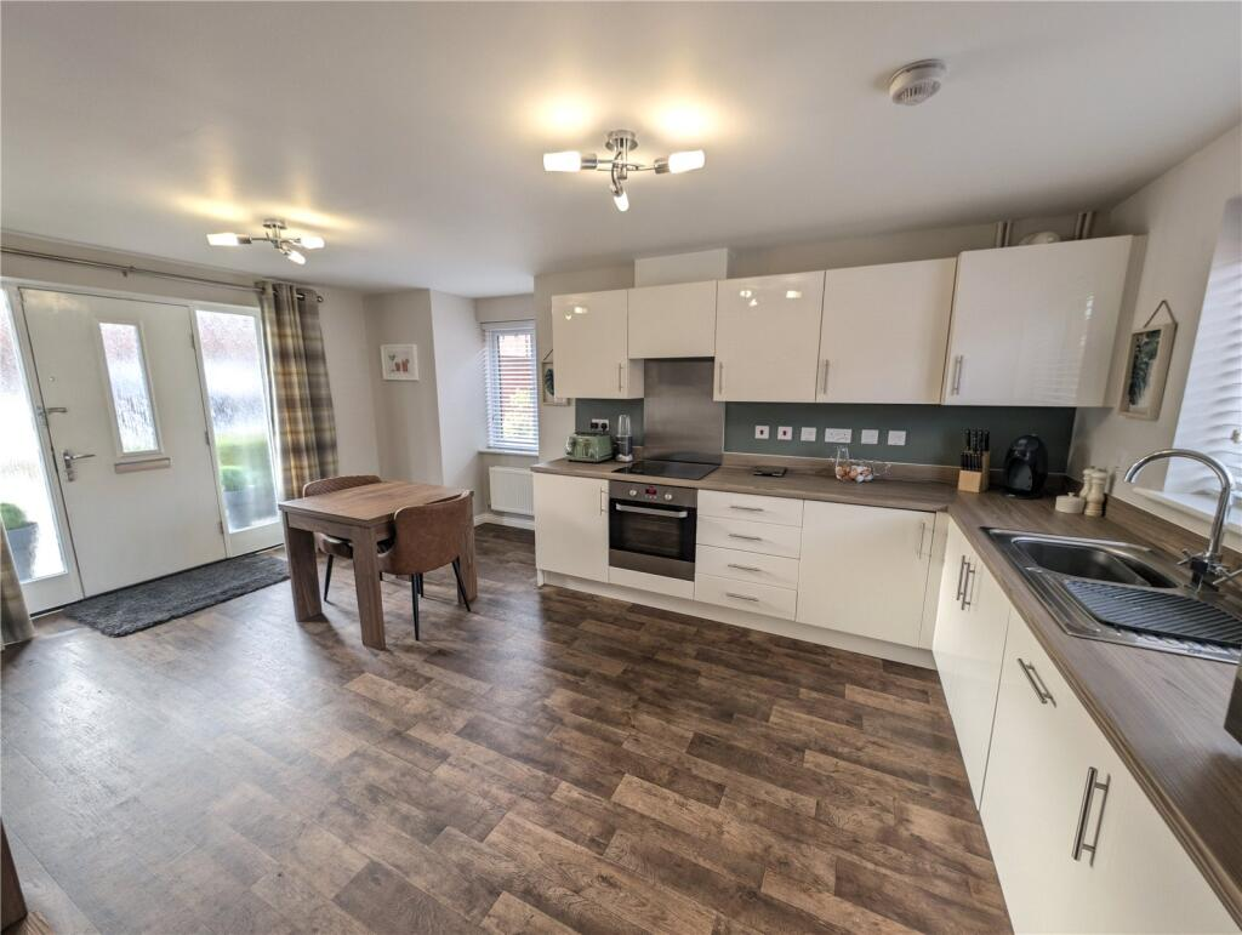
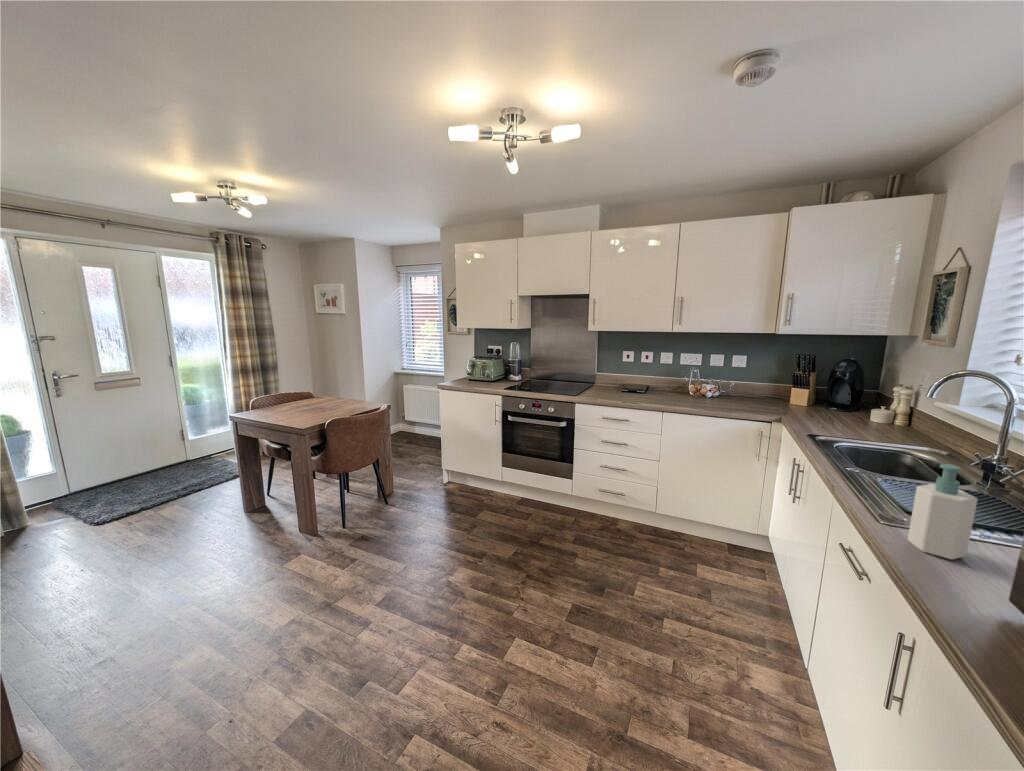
+ soap bottle [907,463,979,561]
